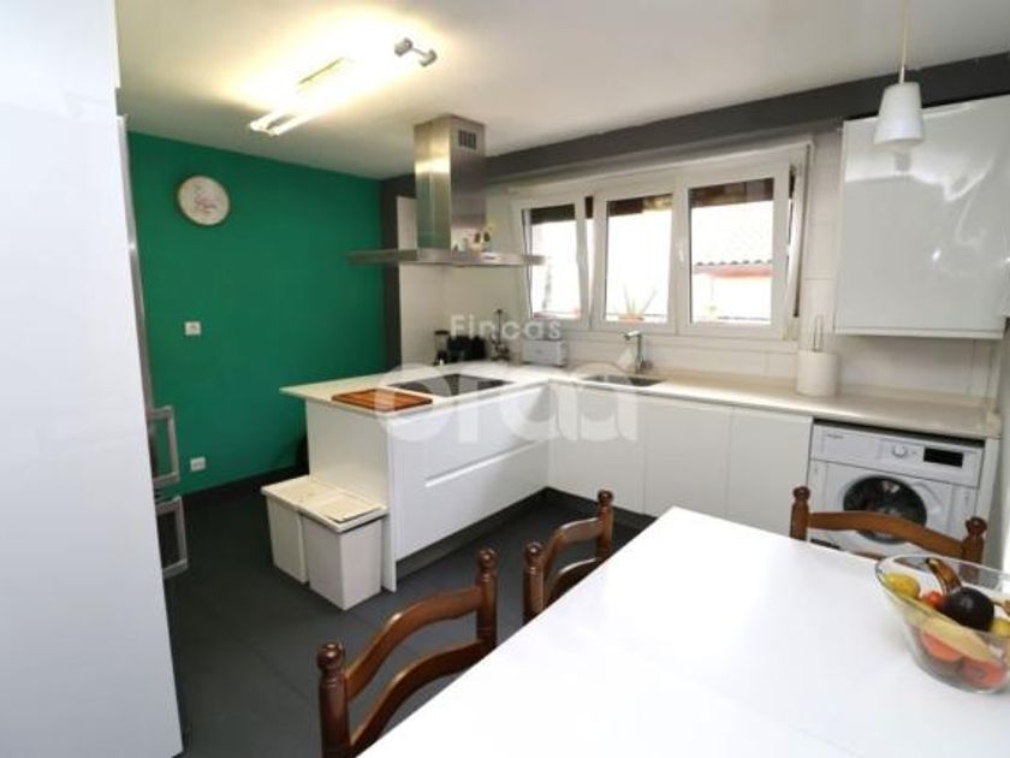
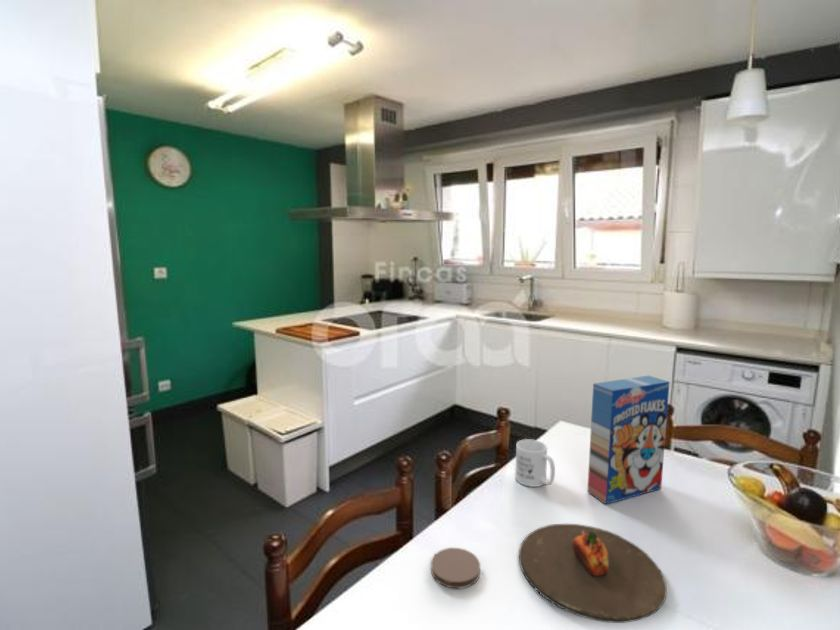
+ coaster [430,547,481,589]
+ plate [518,523,668,624]
+ cereal box [586,375,671,505]
+ mug [514,438,556,488]
